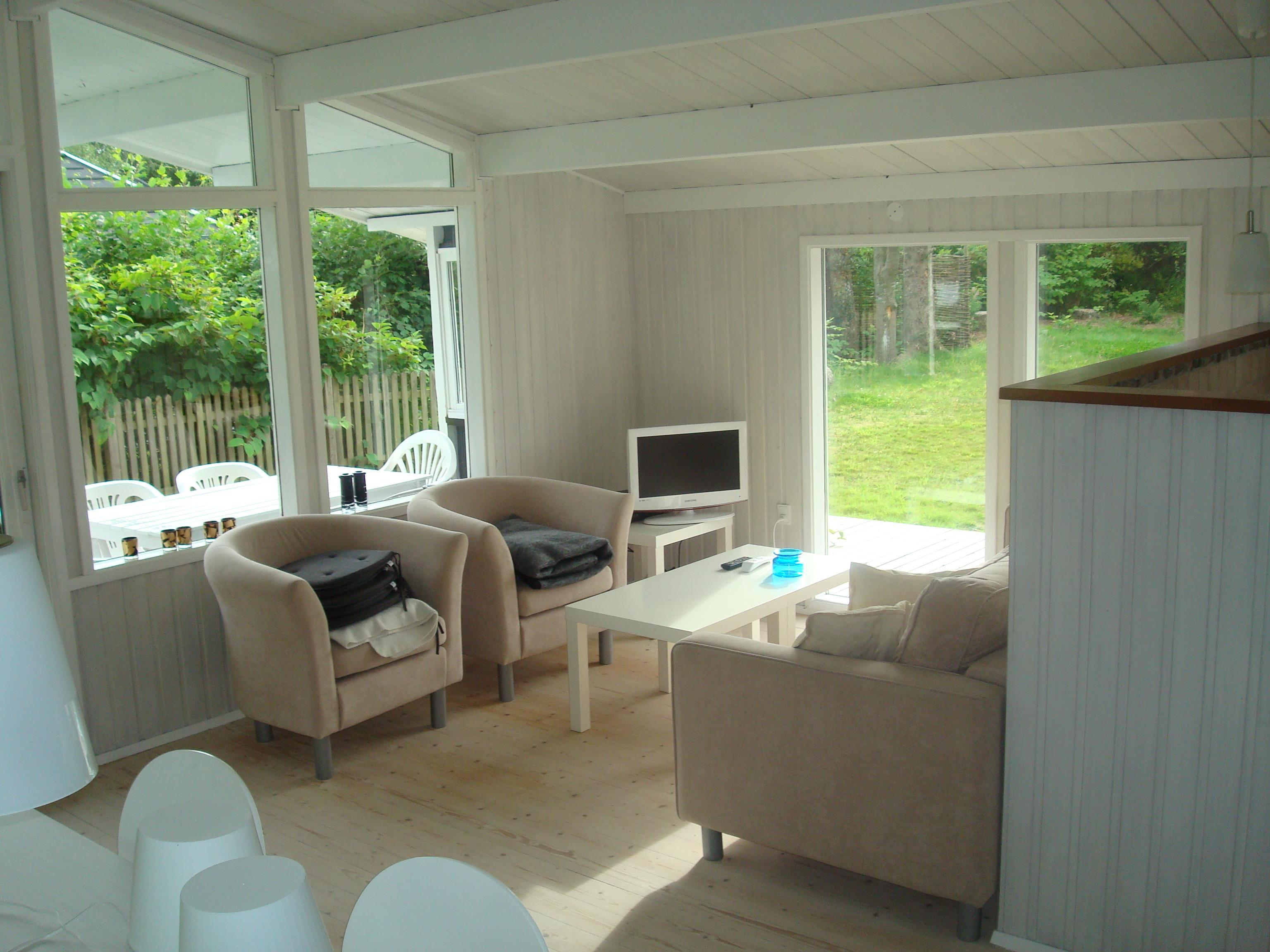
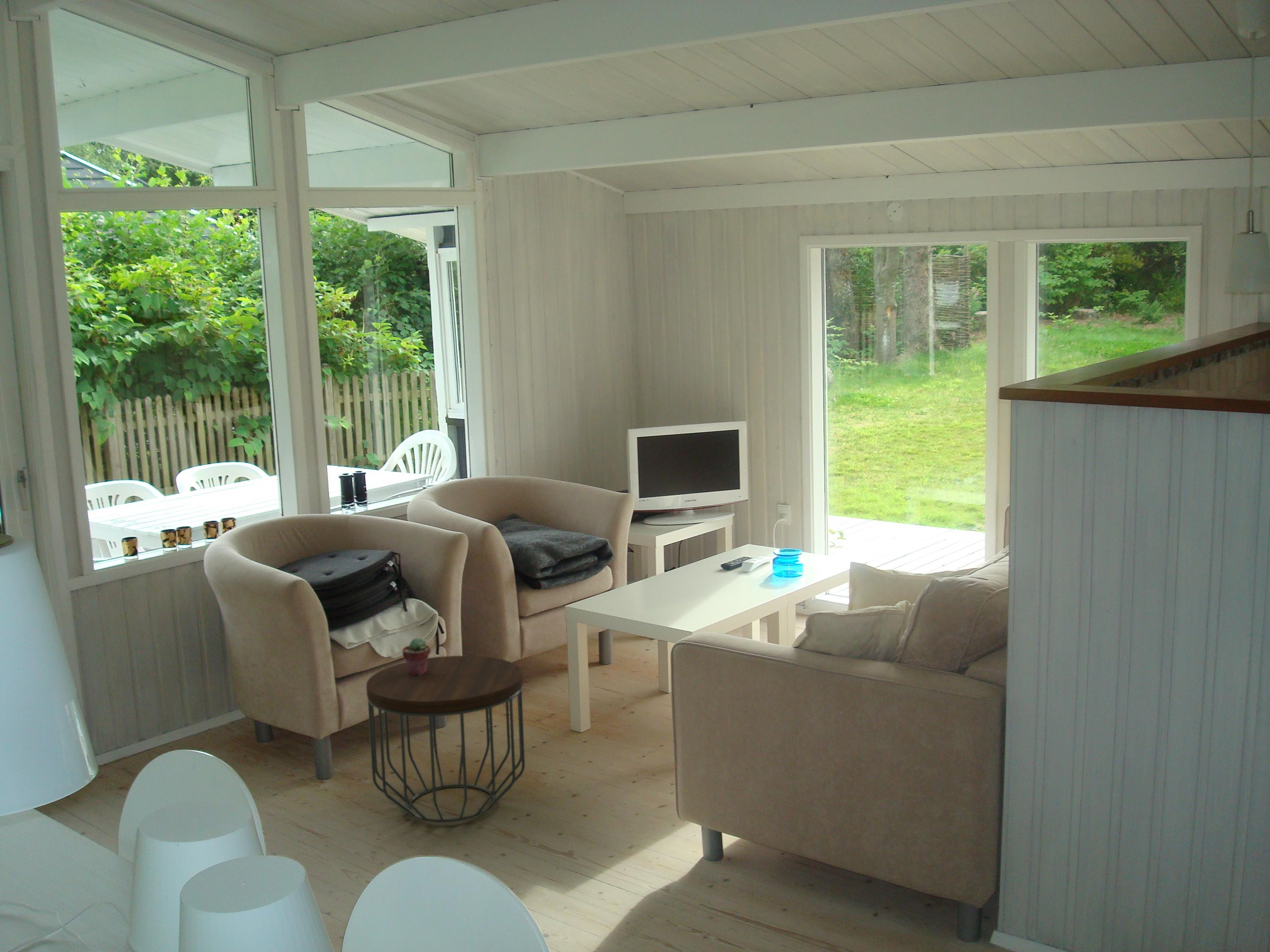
+ side table [366,655,525,823]
+ potted succulent [402,637,431,676]
